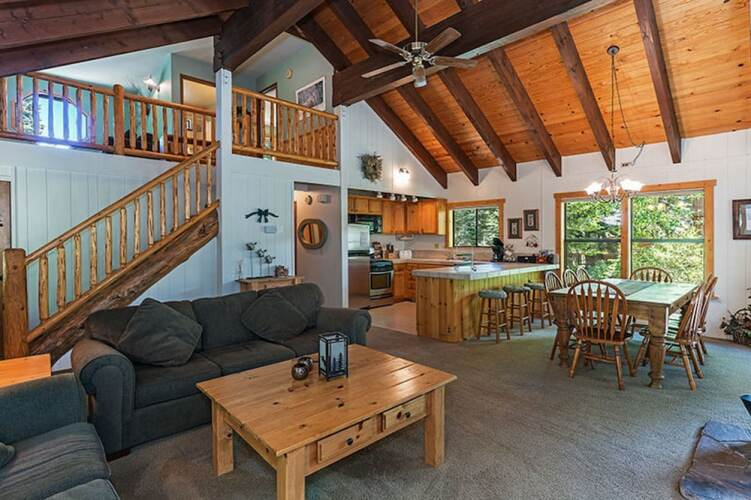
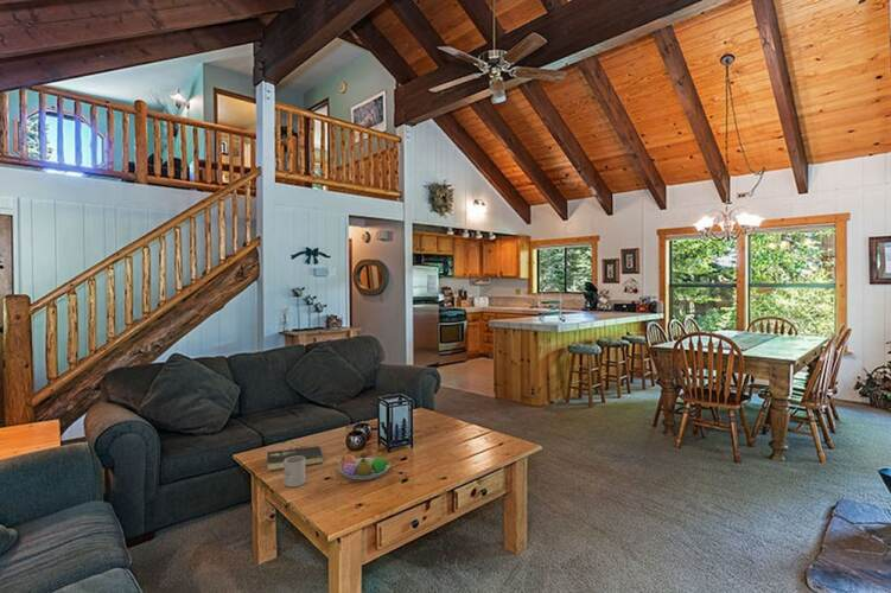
+ book [266,445,324,472]
+ fruit bowl [338,453,392,482]
+ mug [284,455,306,487]
